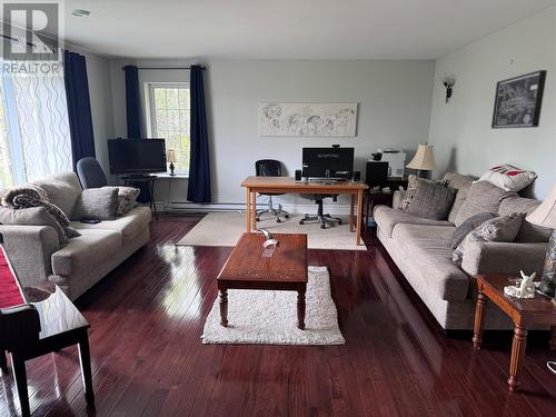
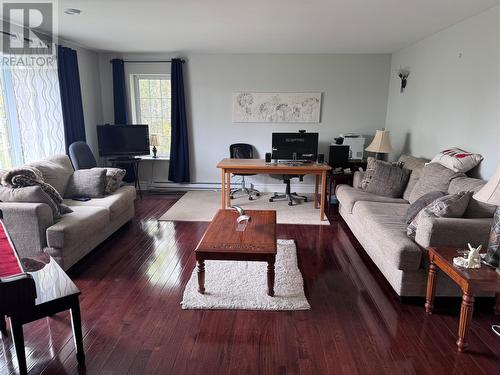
- wall art [490,69,548,130]
